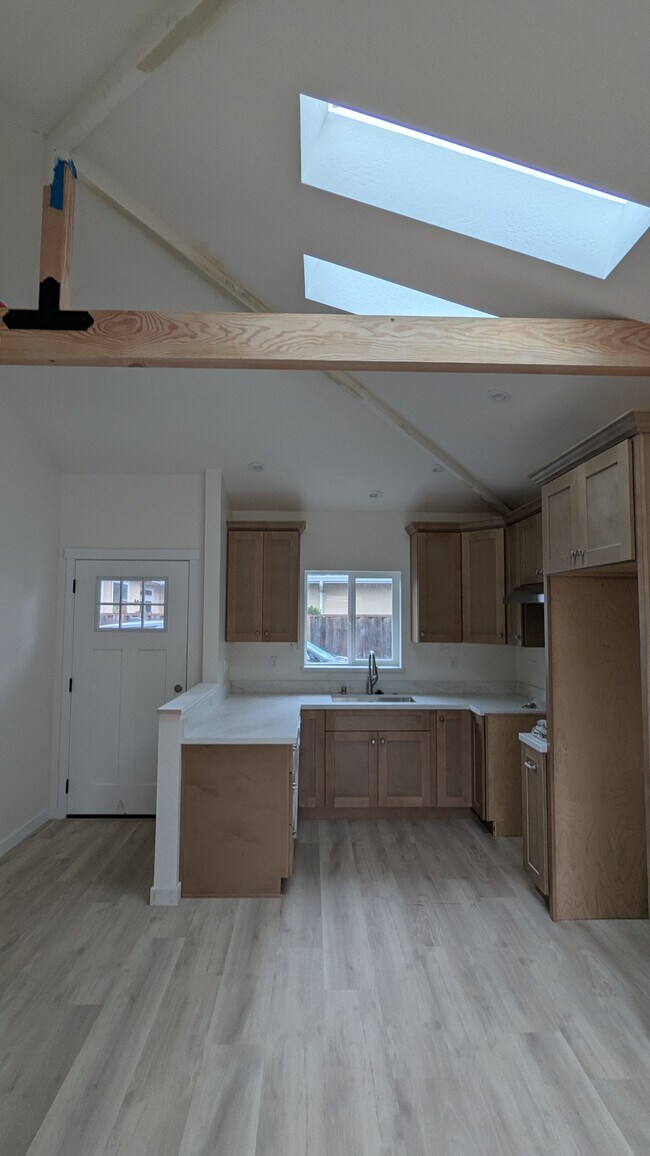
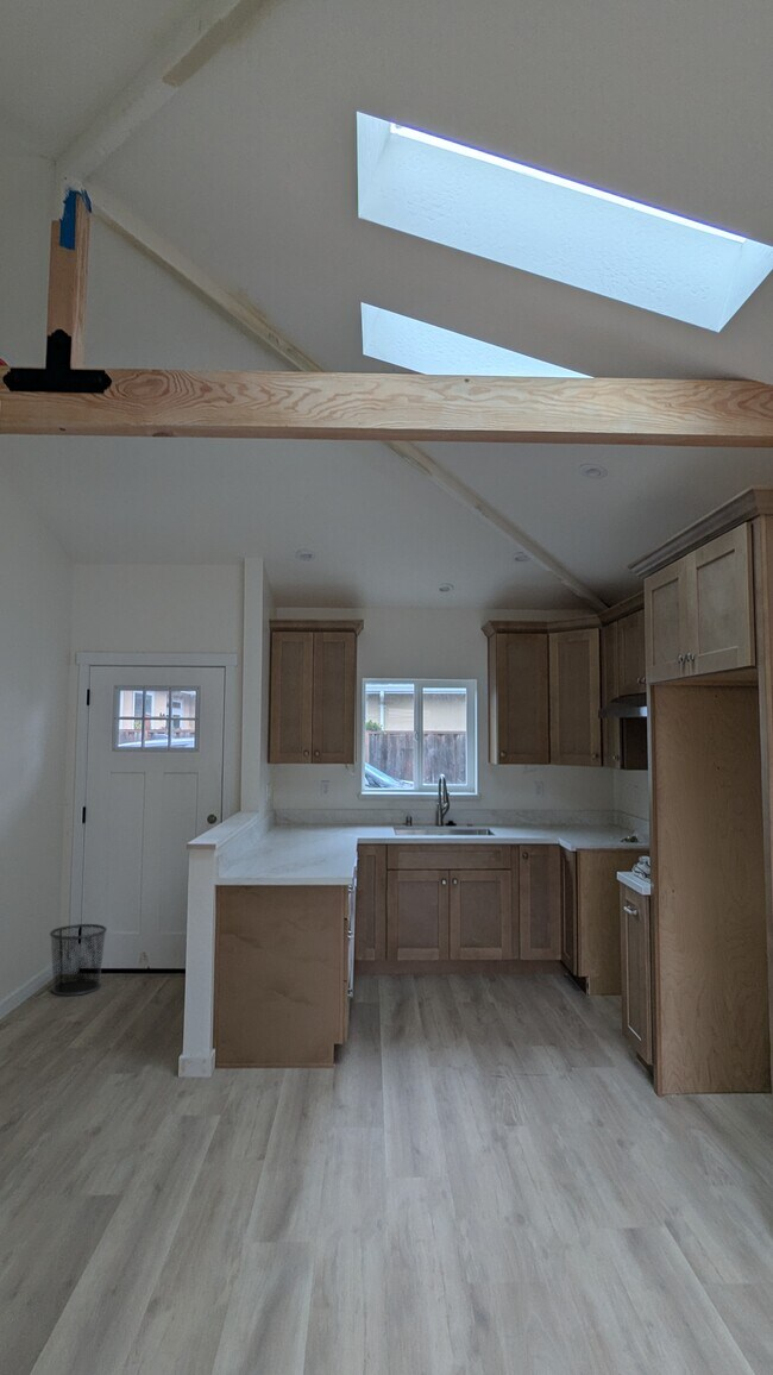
+ trash can [49,923,108,997]
